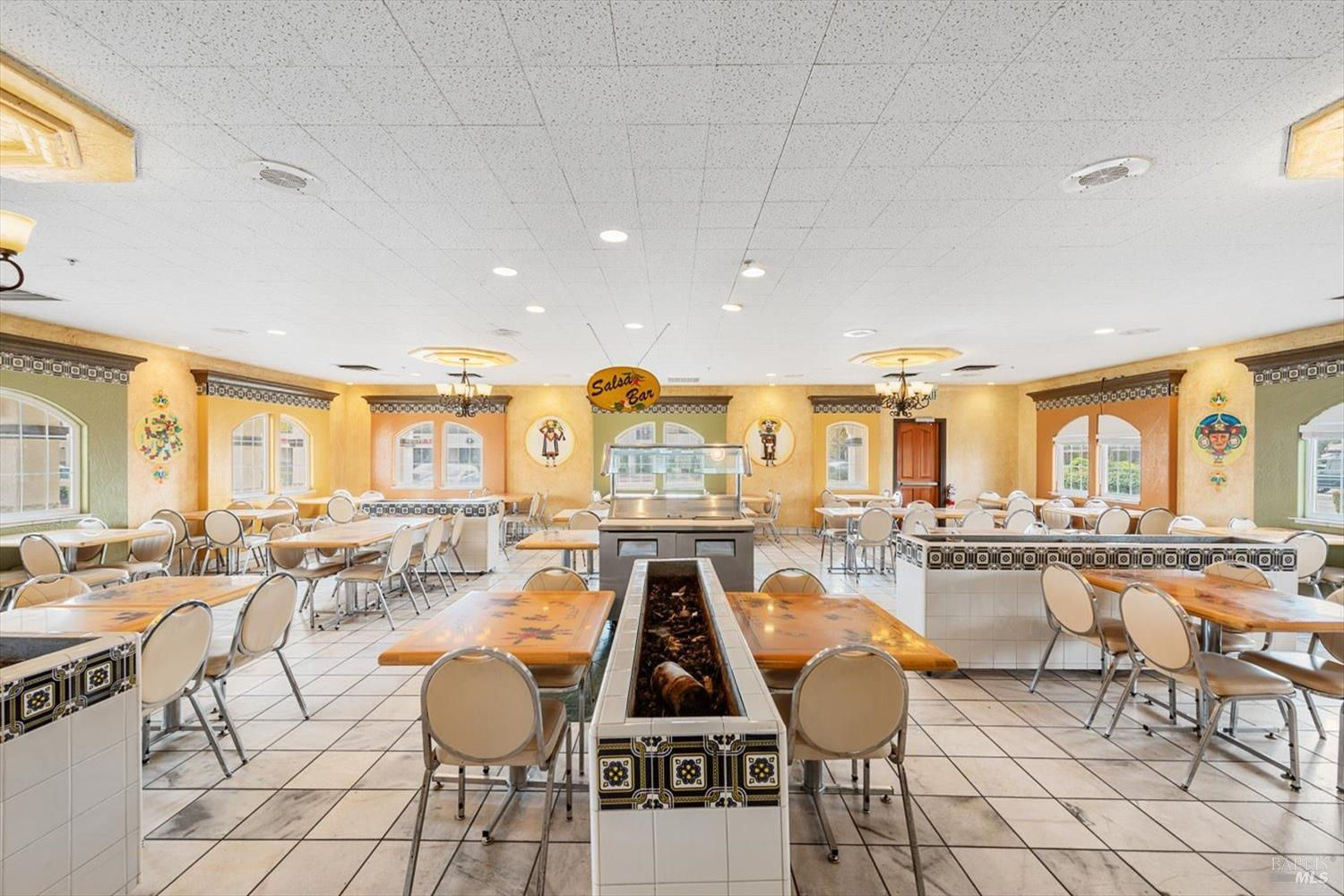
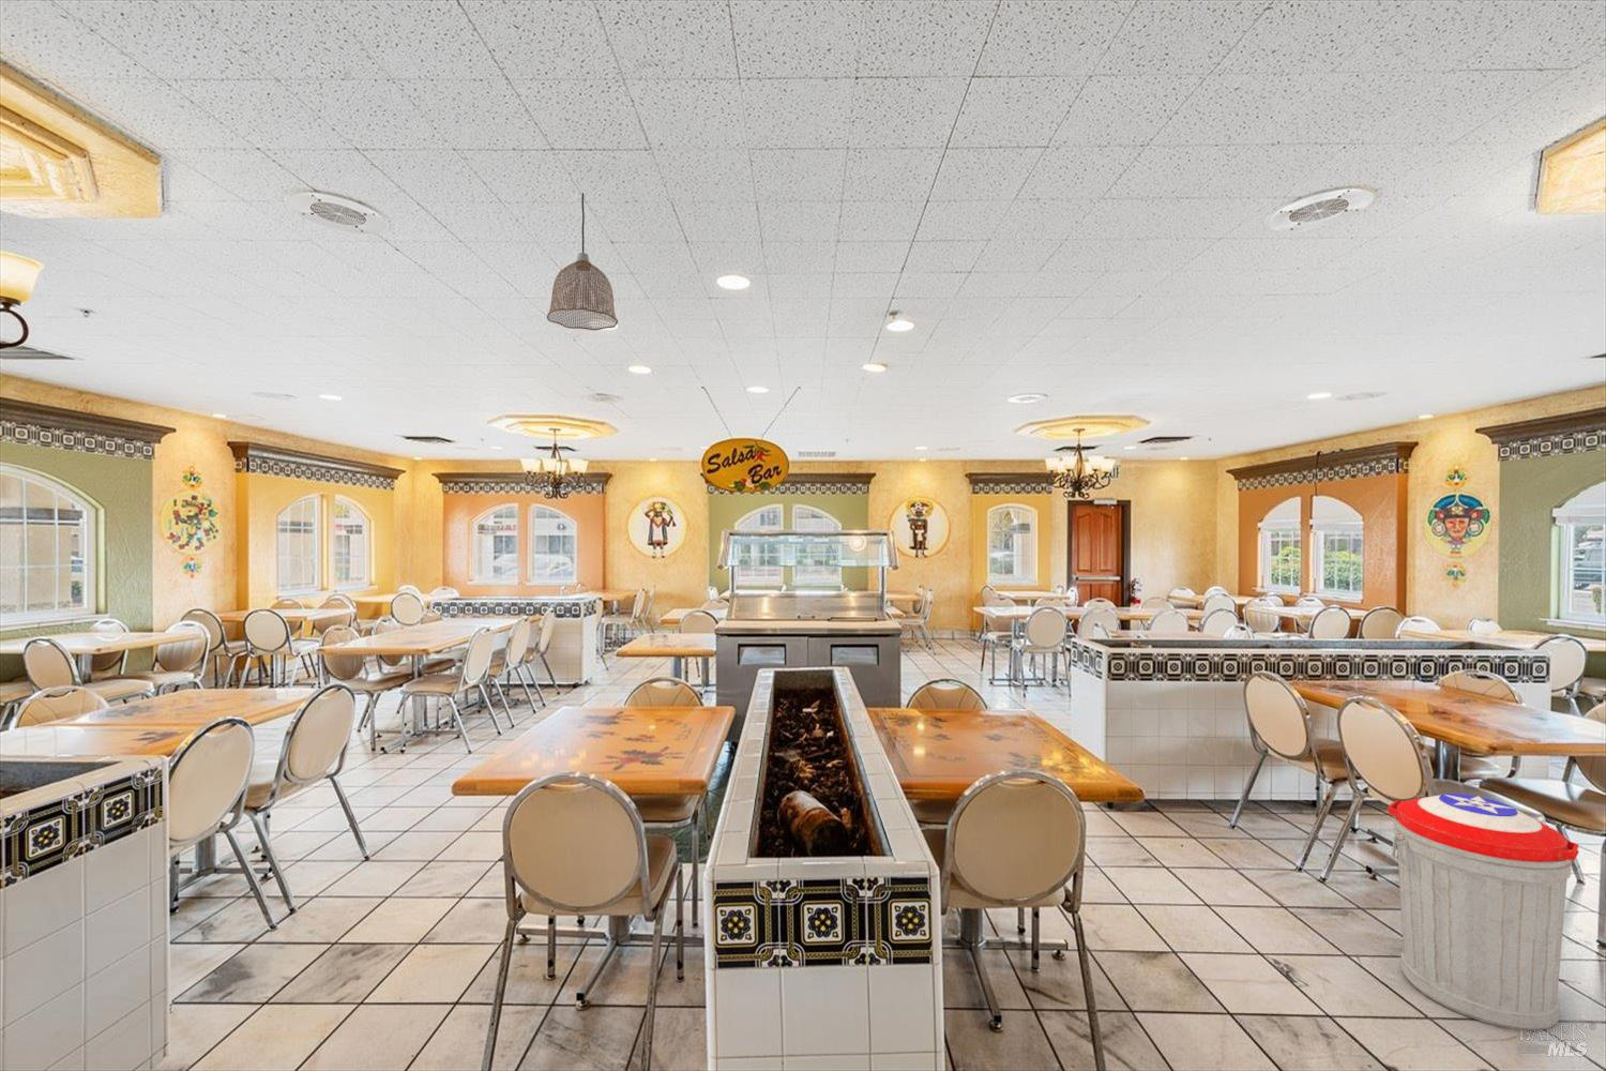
+ pendant lamp [546,191,619,331]
+ trash can [1387,792,1580,1032]
